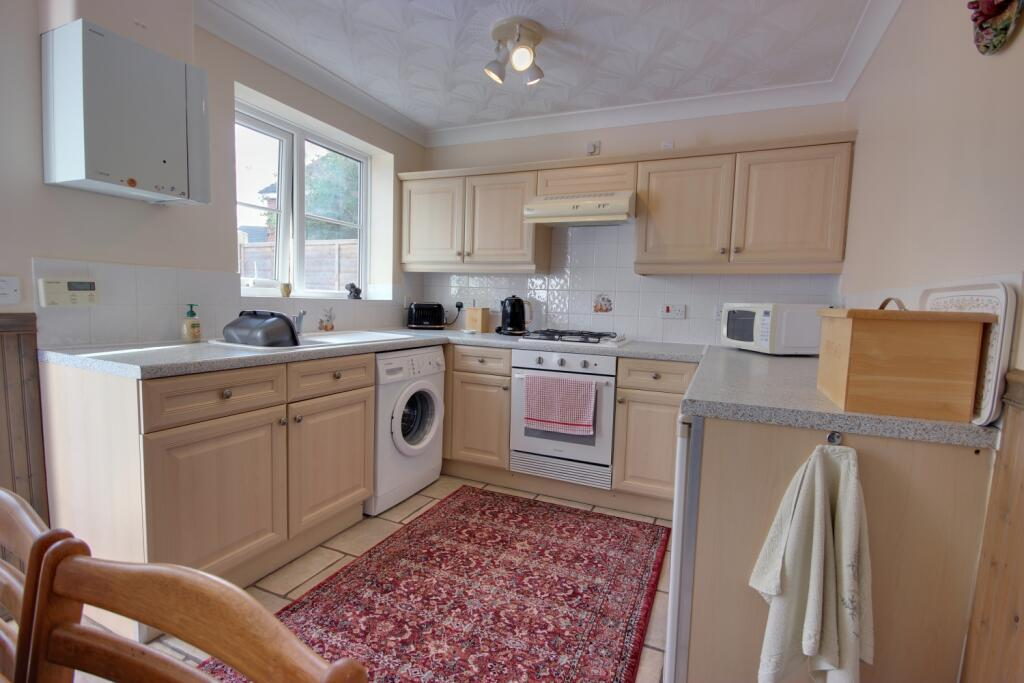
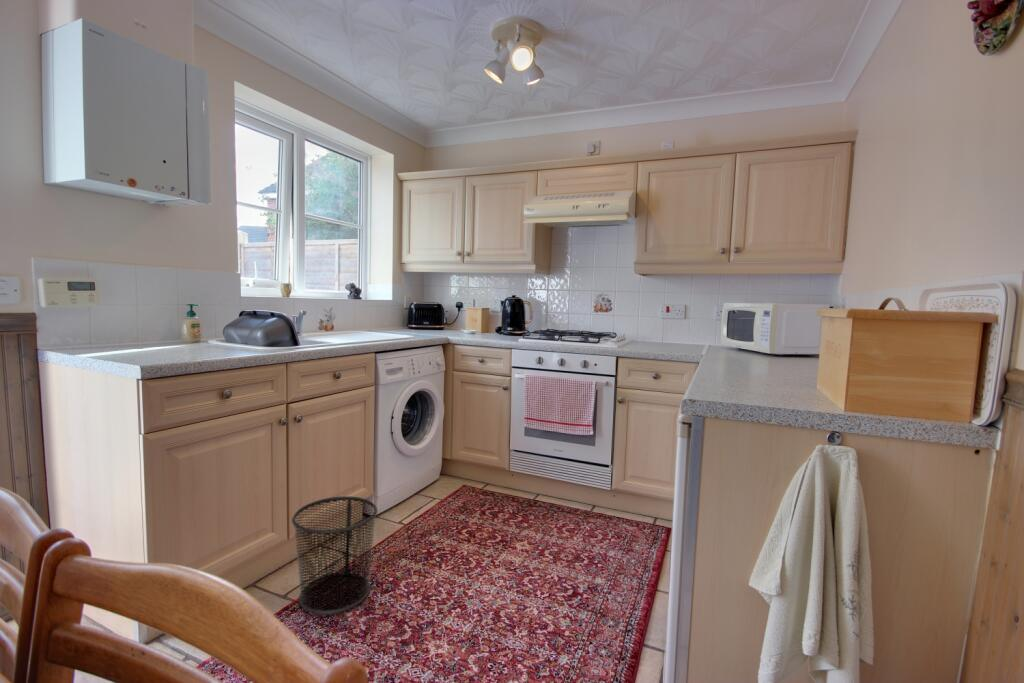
+ waste bin [291,495,378,615]
